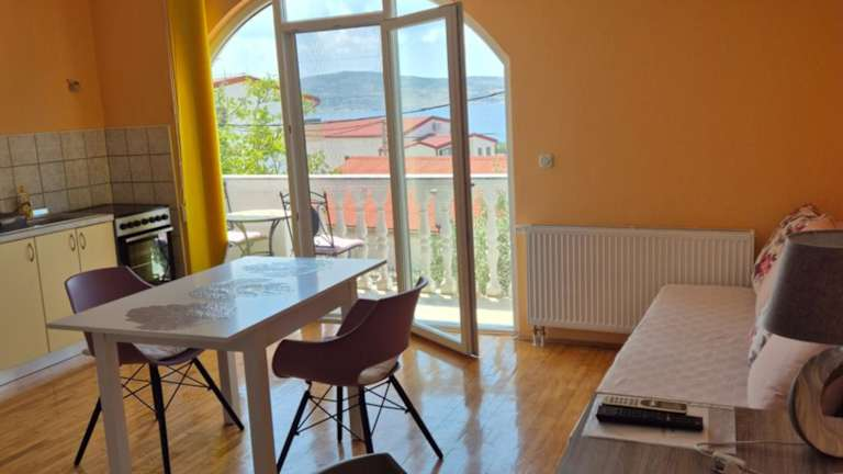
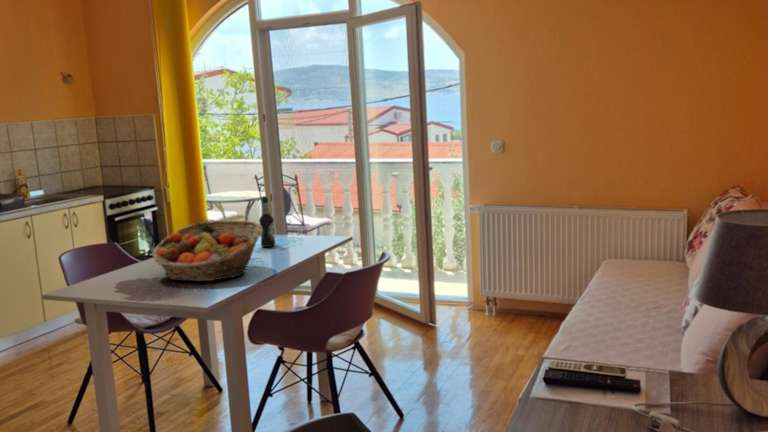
+ bottle [258,195,276,248]
+ fruit basket [151,219,262,282]
